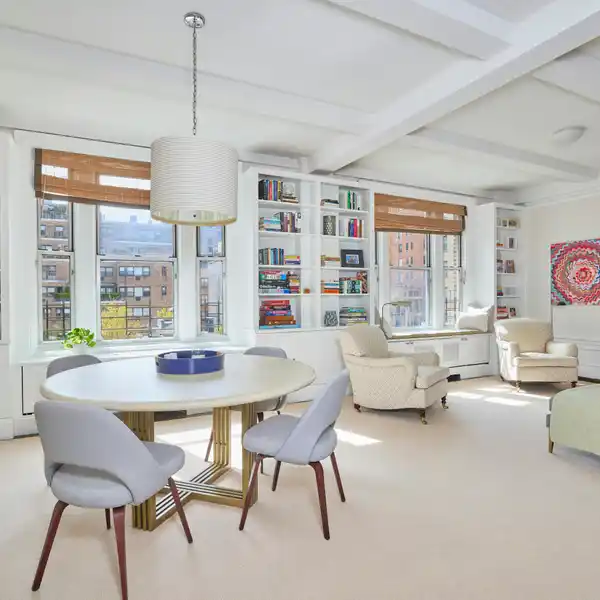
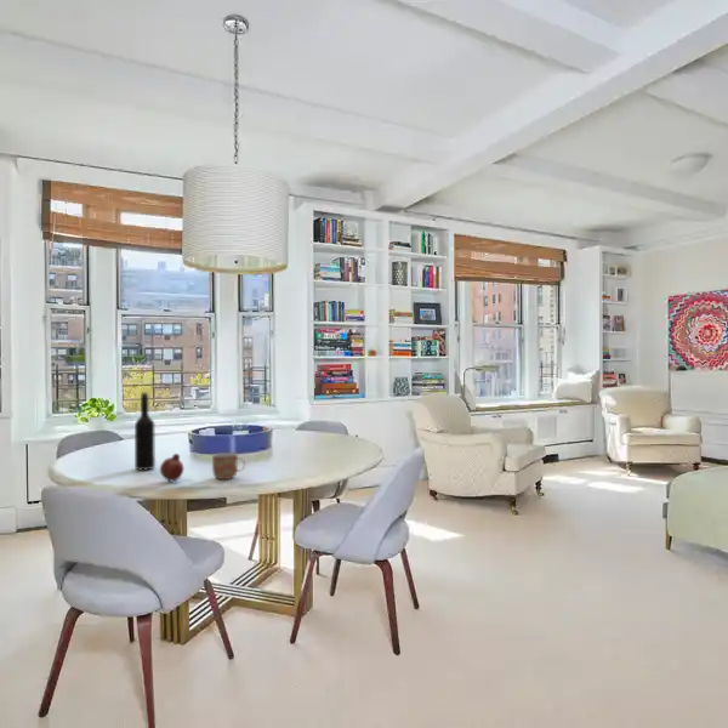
+ wine bottle [133,391,157,471]
+ mug [211,451,246,480]
+ fruit [159,453,184,482]
